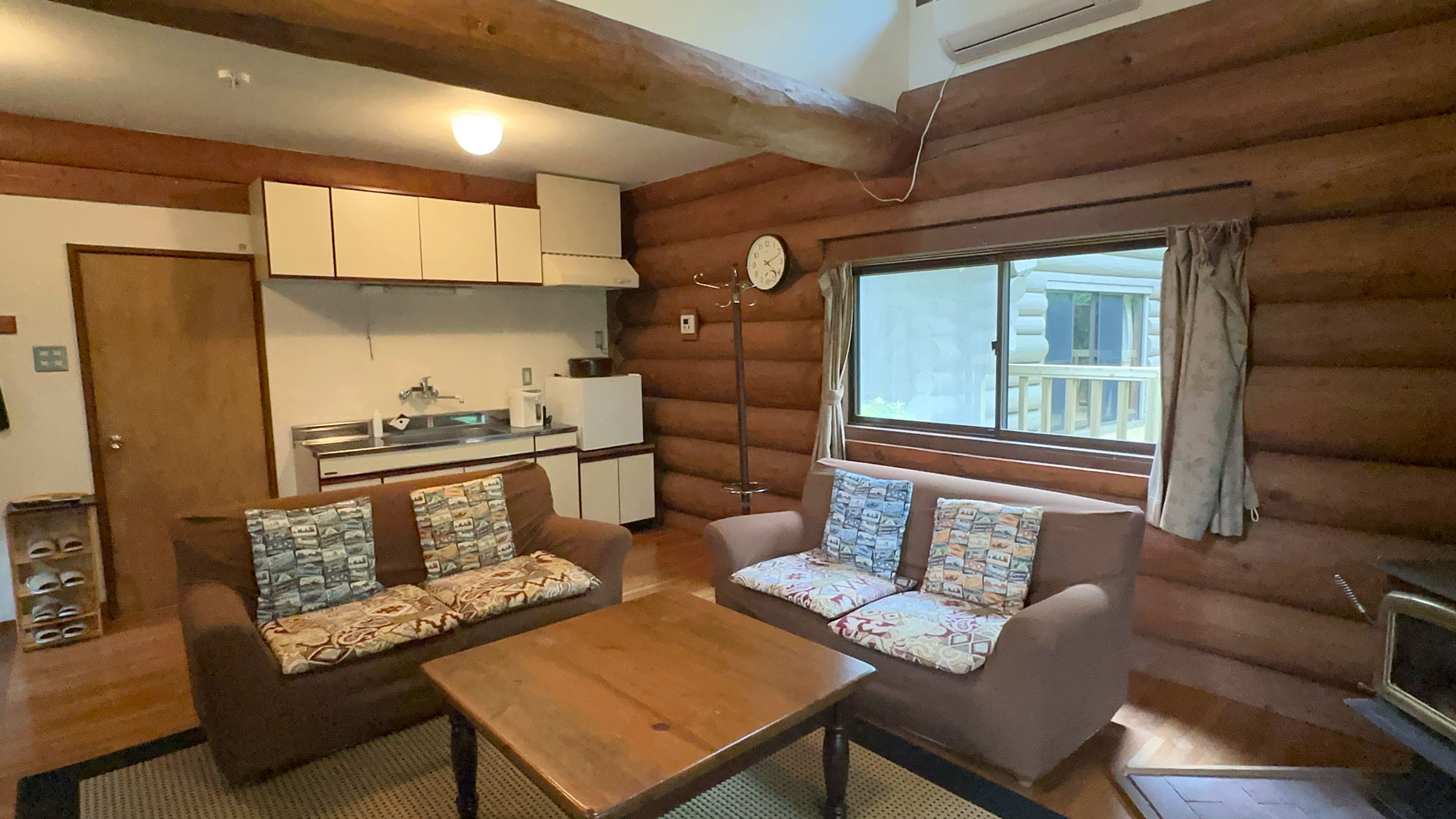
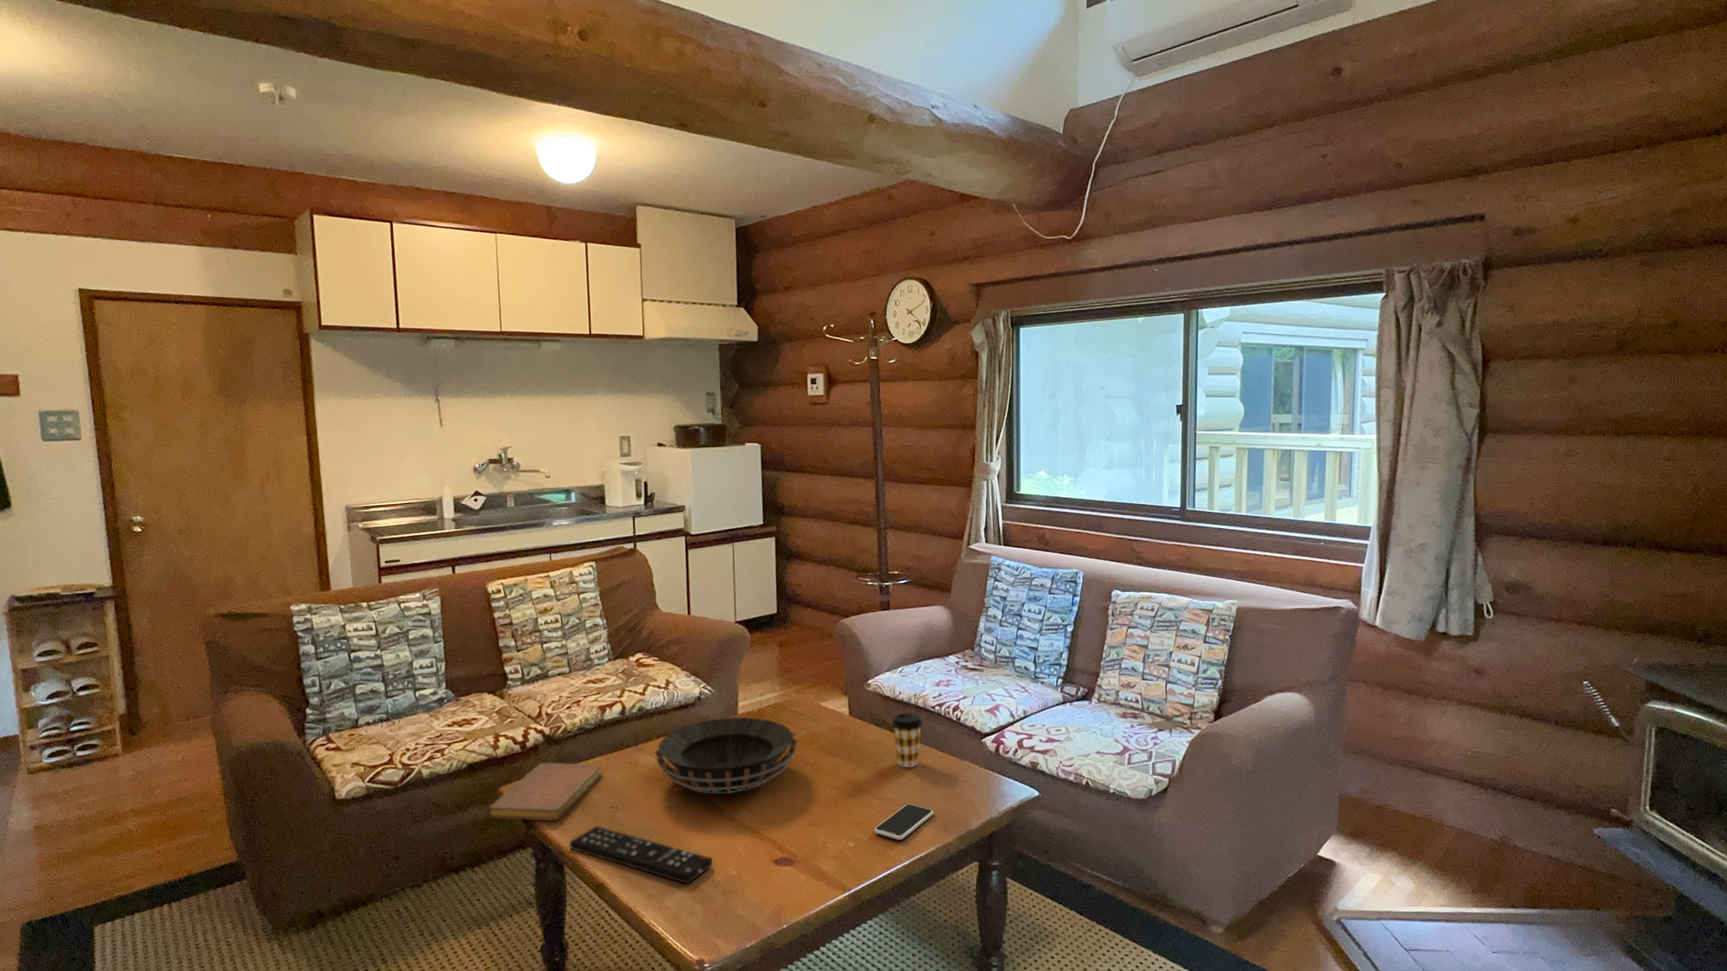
+ remote control [569,825,713,884]
+ notebook [487,762,603,822]
+ smartphone [874,804,935,841]
+ decorative bowl [655,716,798,794]
+ coffee cup [891,713,923,768]
